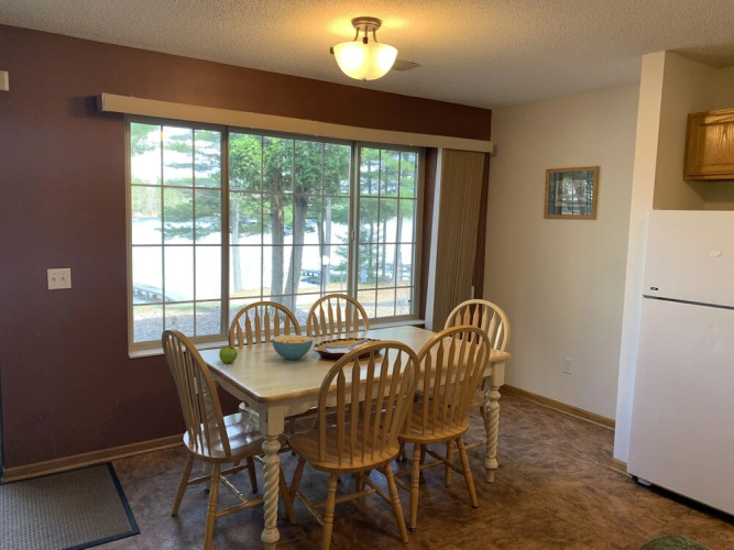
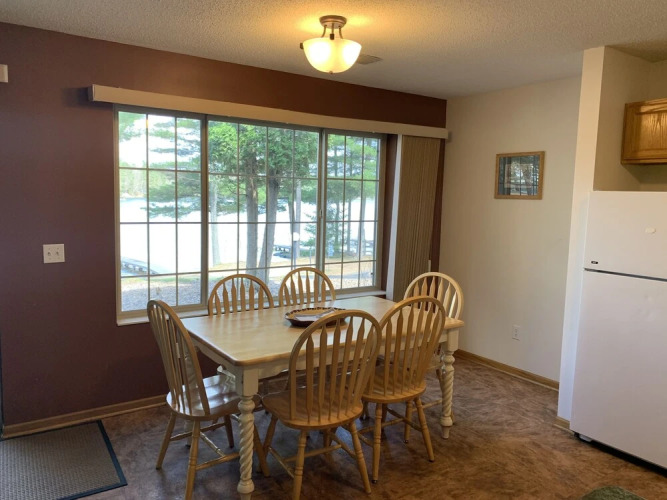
- cereal bowl [271,333,314,361]
- fruit [218,344,239,364]
